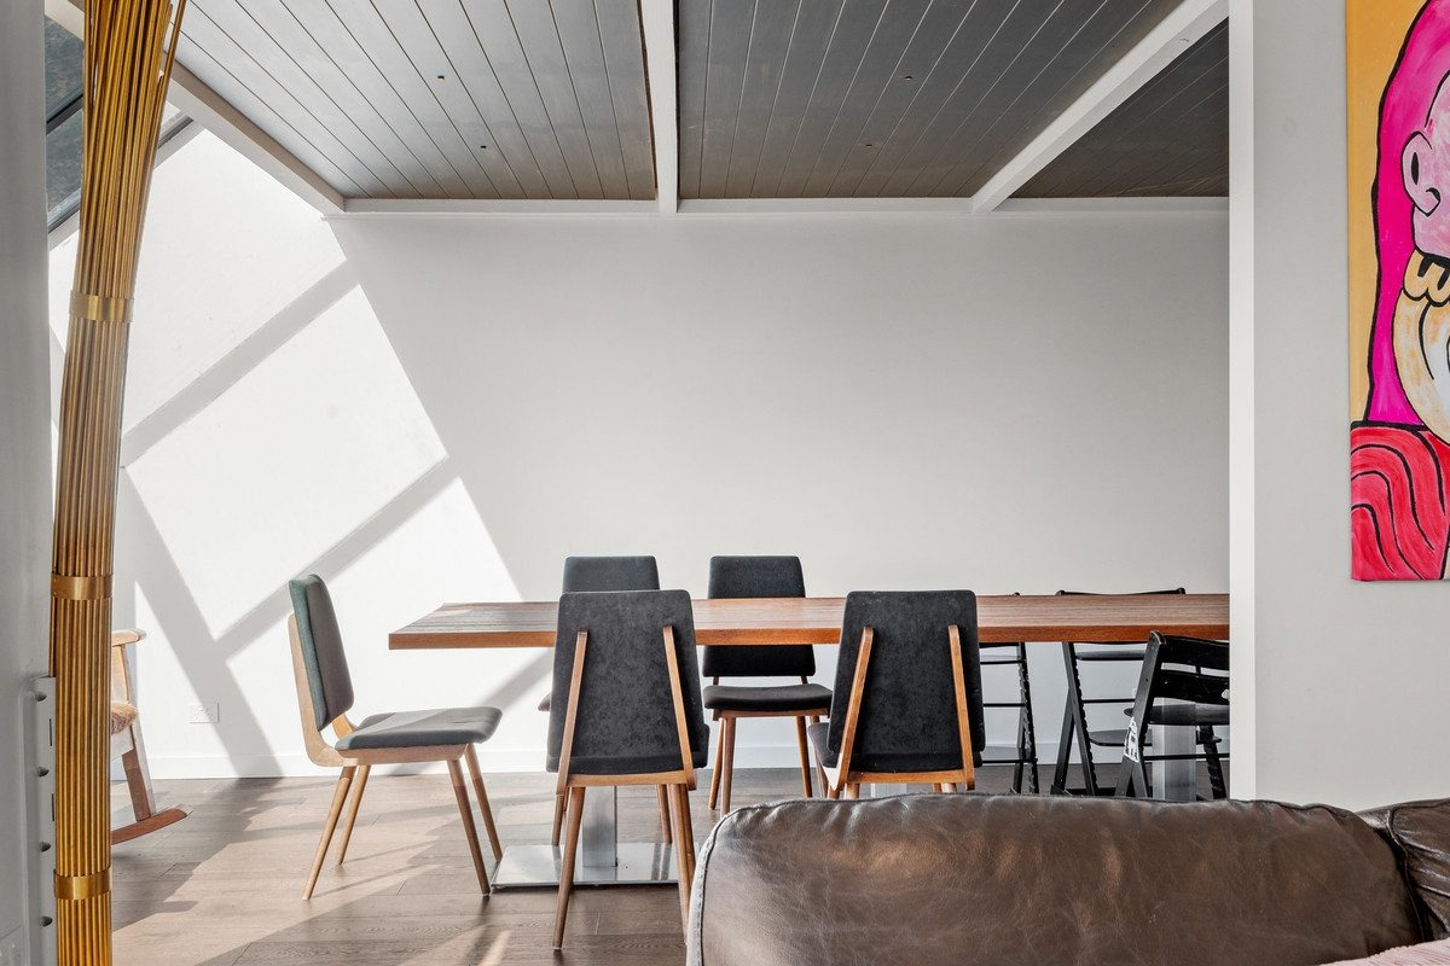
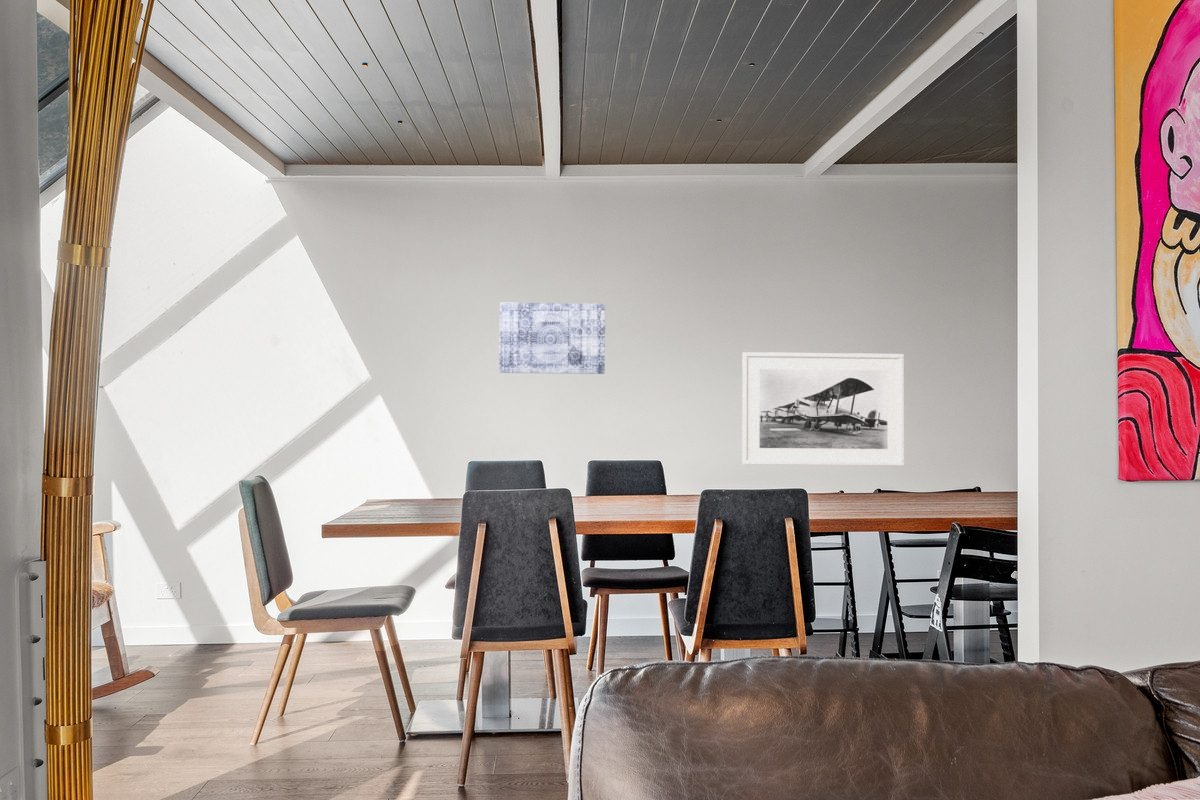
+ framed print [741,351,905,467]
+ wall art [498,301,606,375]
